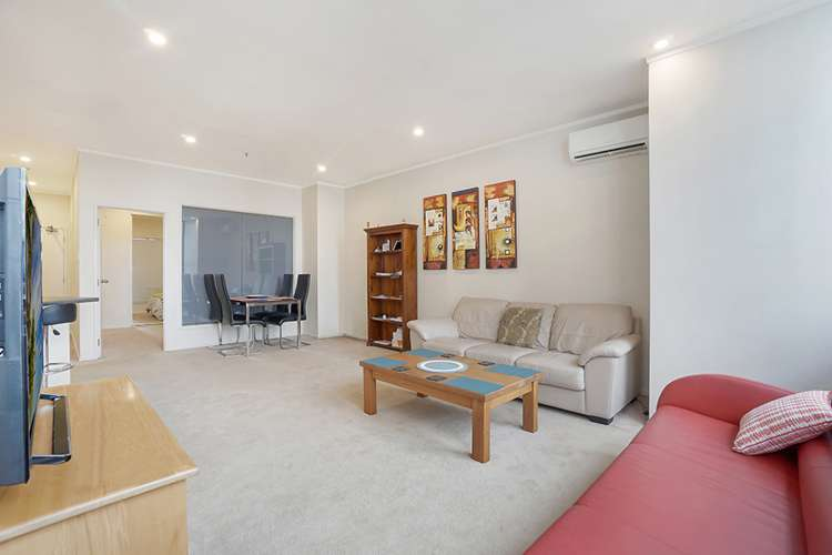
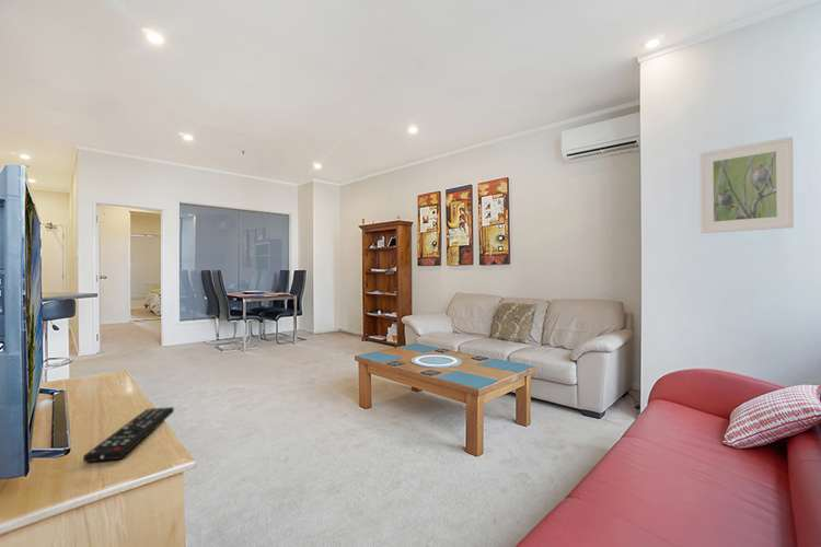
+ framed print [698,136,795,234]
+ remote control [82,406,175,464]
